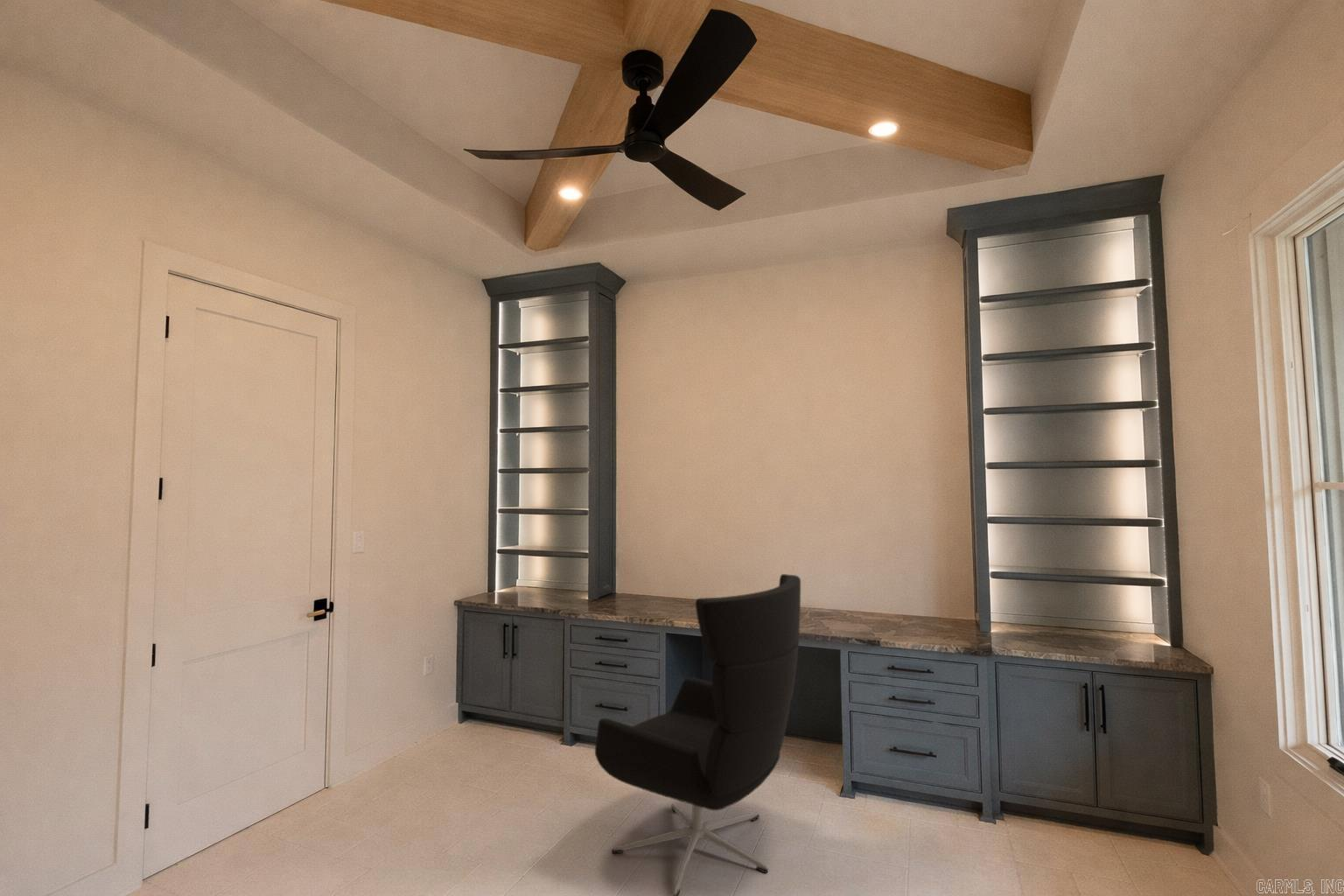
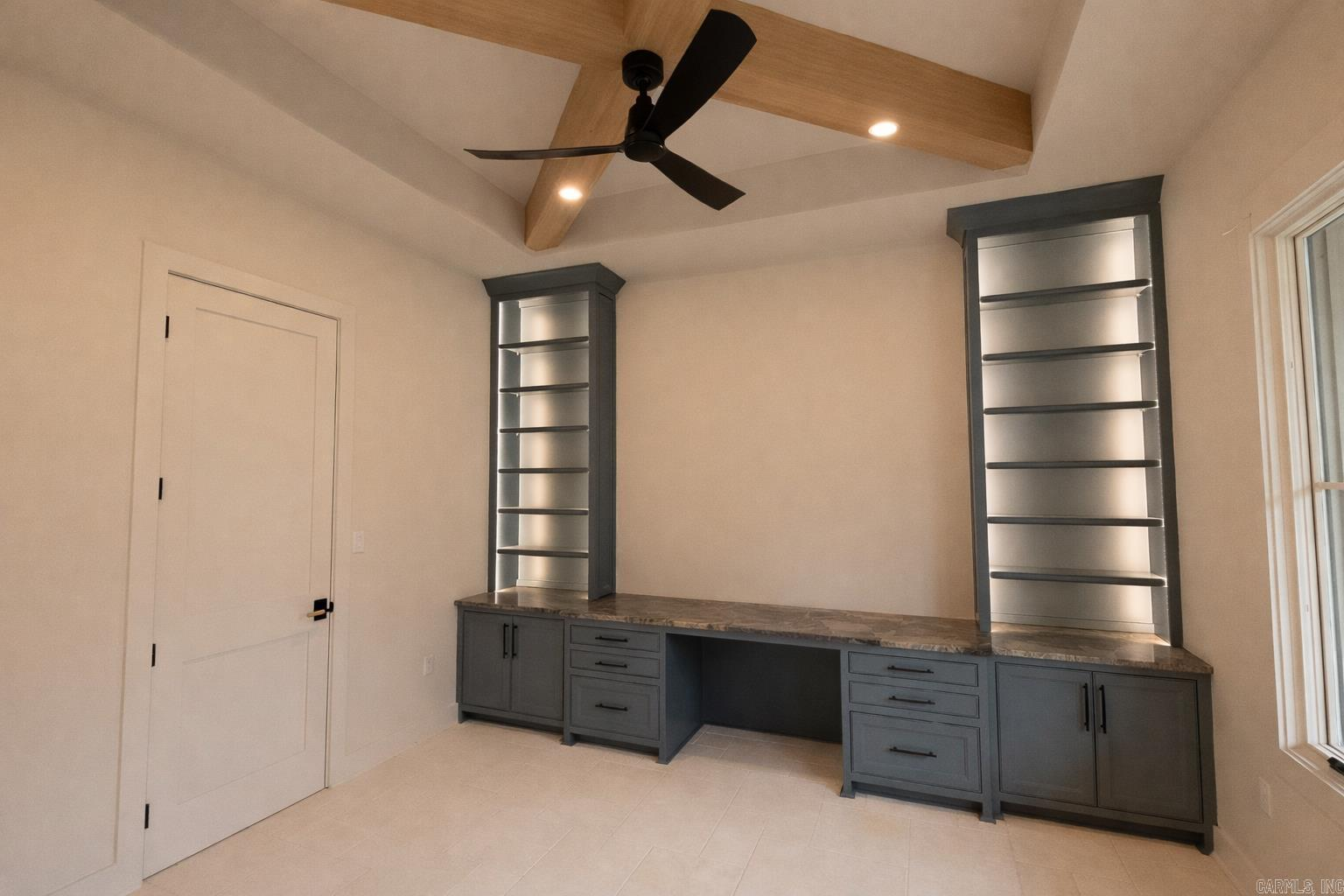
- office chair [594,573,802,896]
